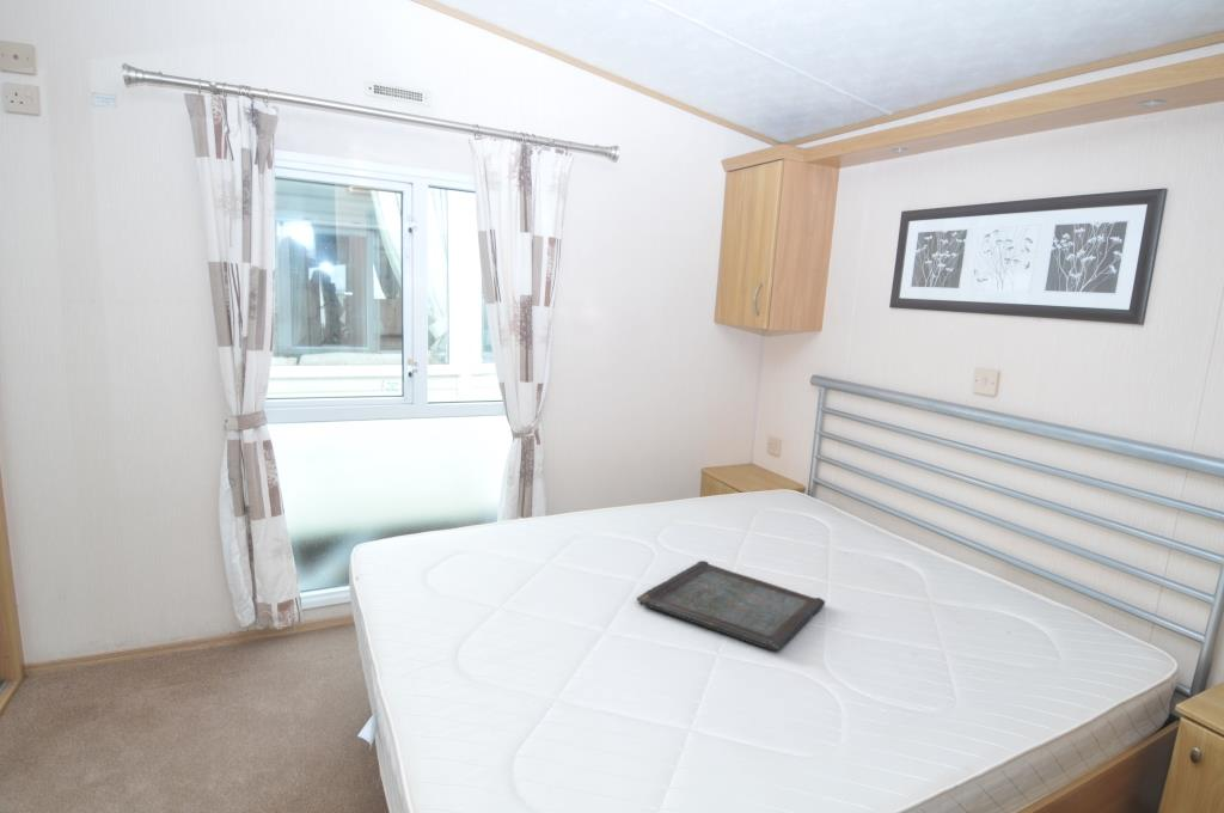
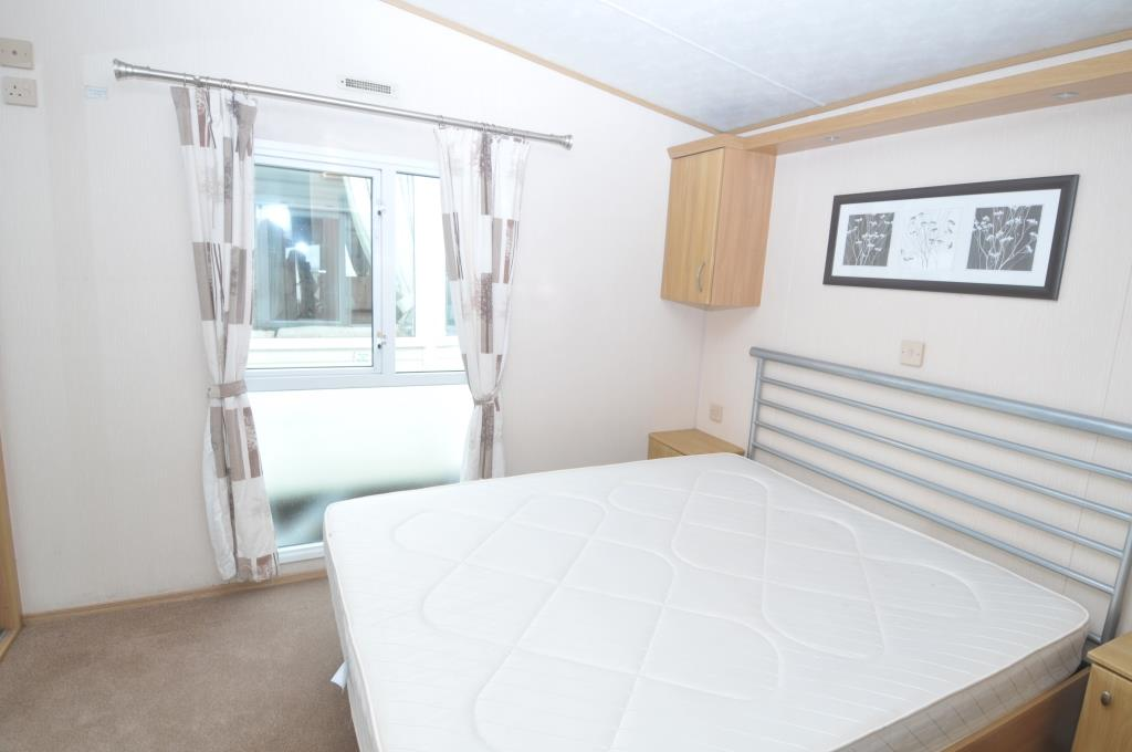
- serving tray [636,560,826,652]
